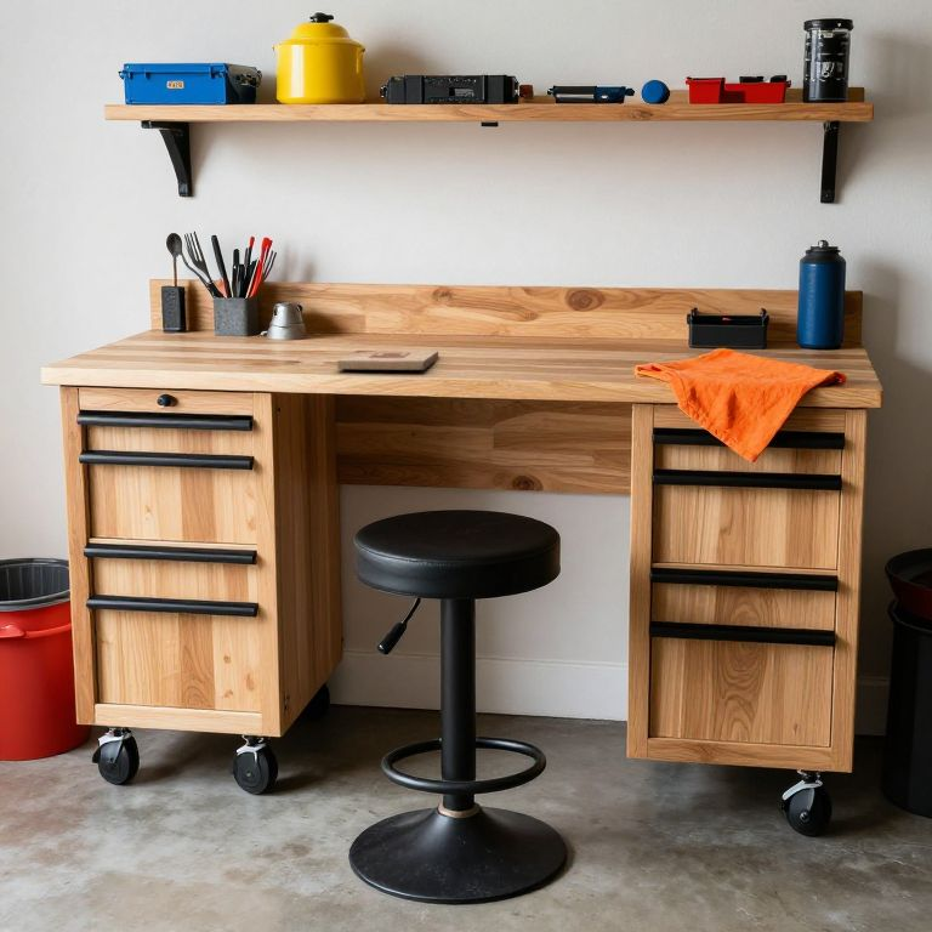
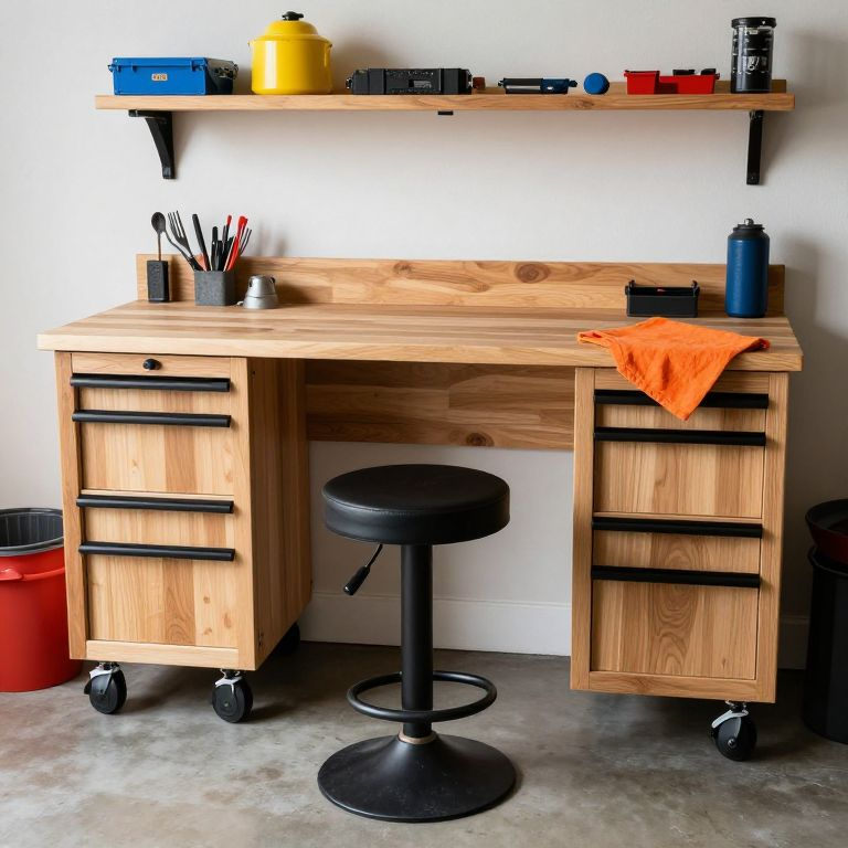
- wooden plaque [336,350,439,371]
